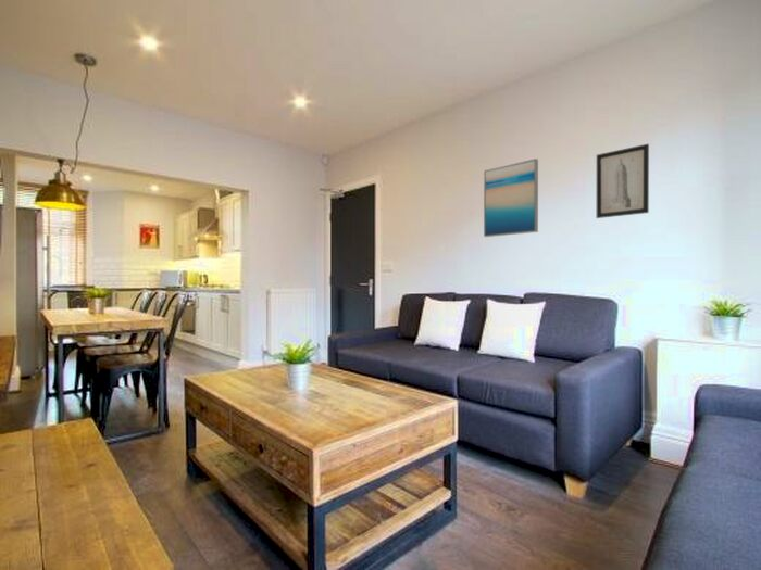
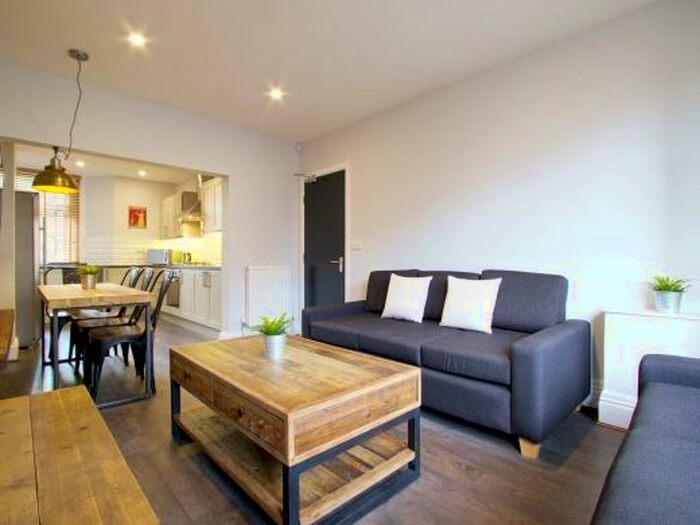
- wall art [483,157,539,238]
- wall art [596,143,650,219]
